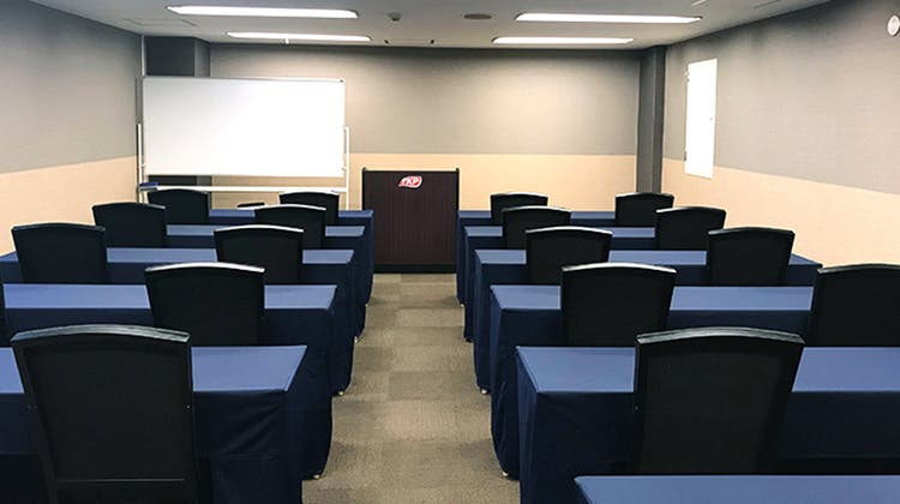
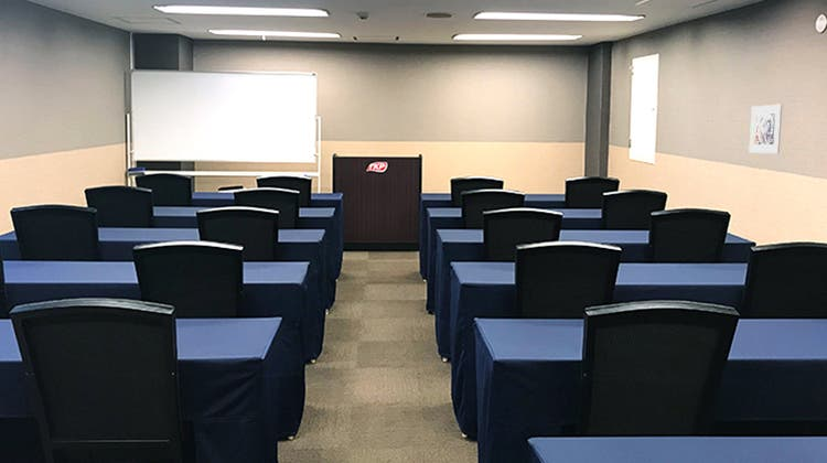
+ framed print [748,103,784,154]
